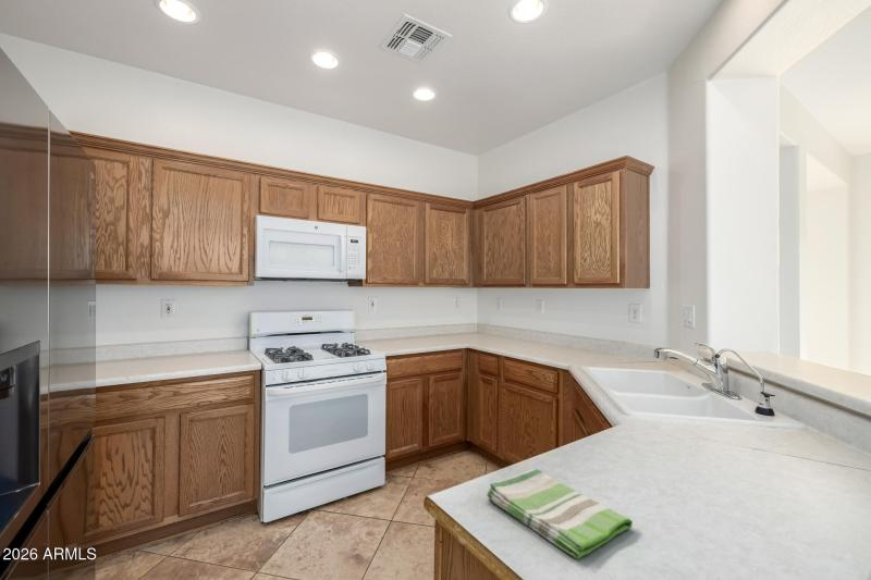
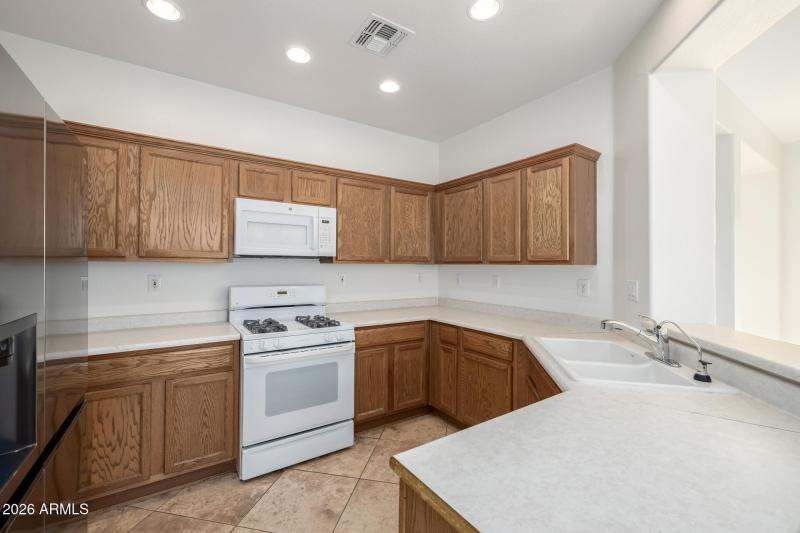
- dish towel [486,468,634,559]
